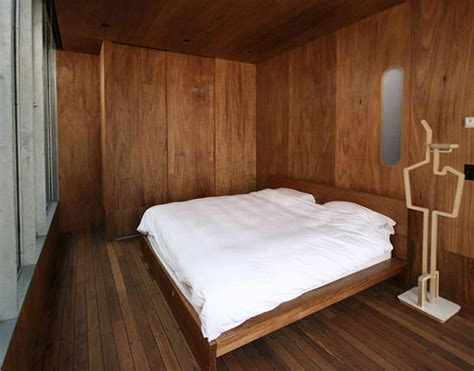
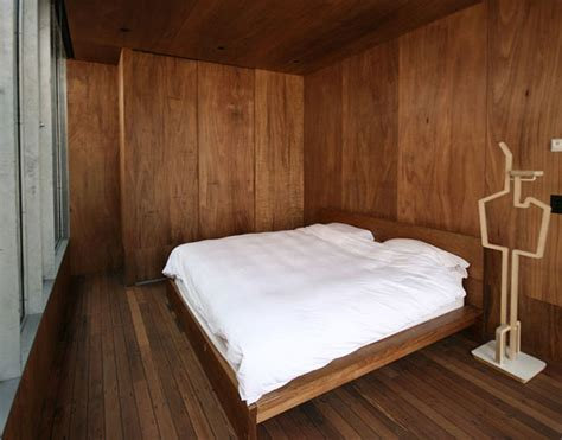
- home mirror [379,65,406,168]
